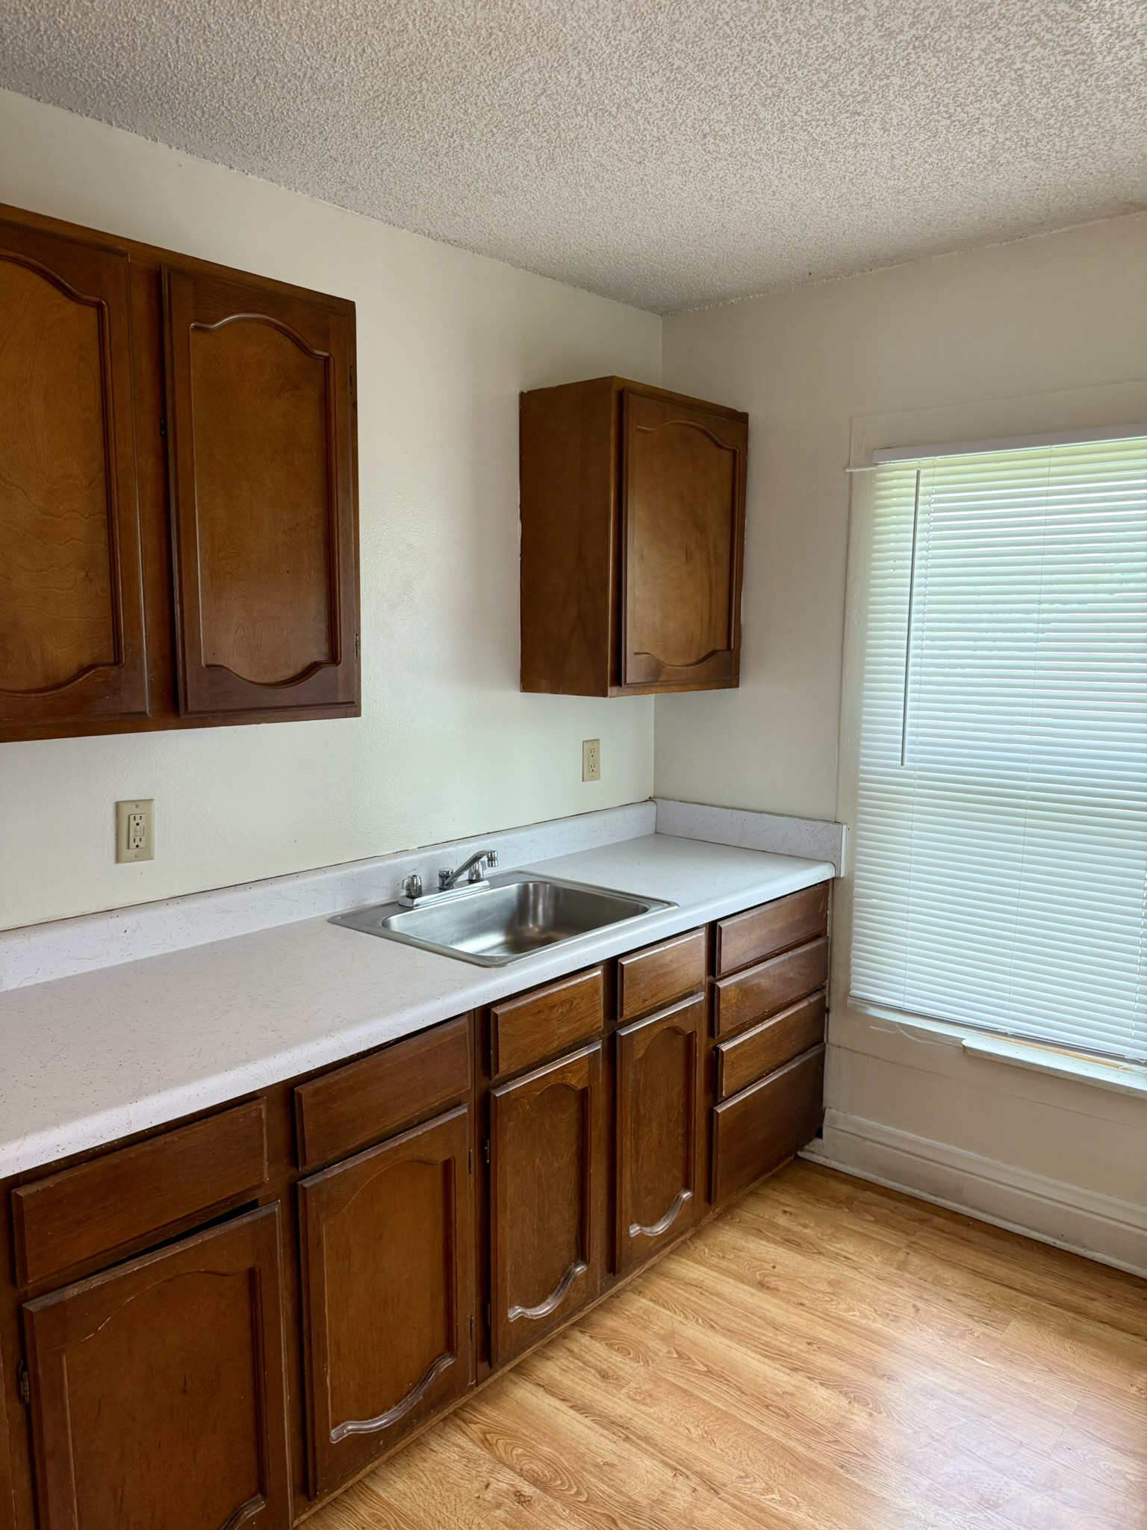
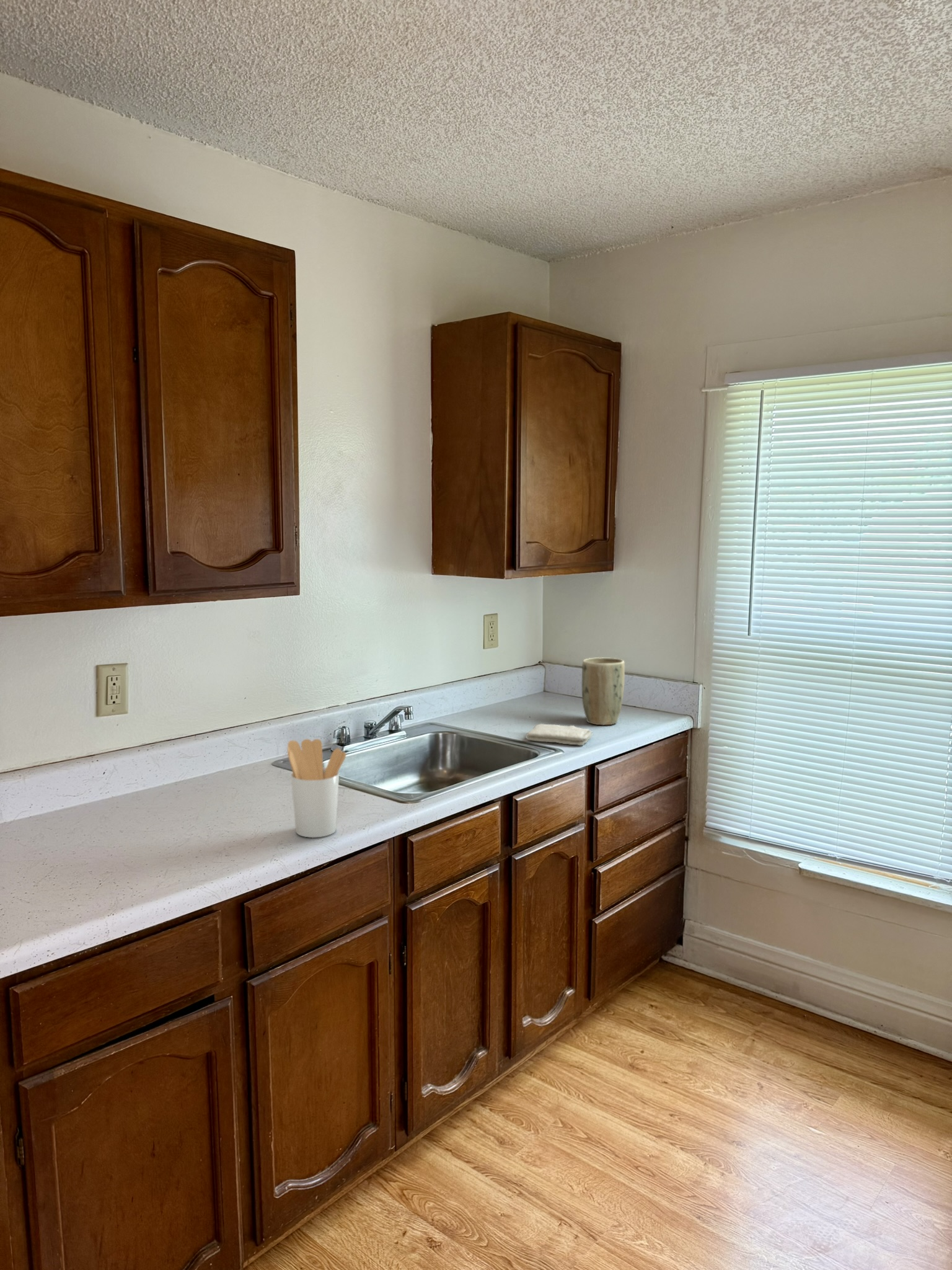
+ plant pot [581,657,625,726]
+ washcloth [526,723,593,746]
+ utensil holder [287,739,346,838]
